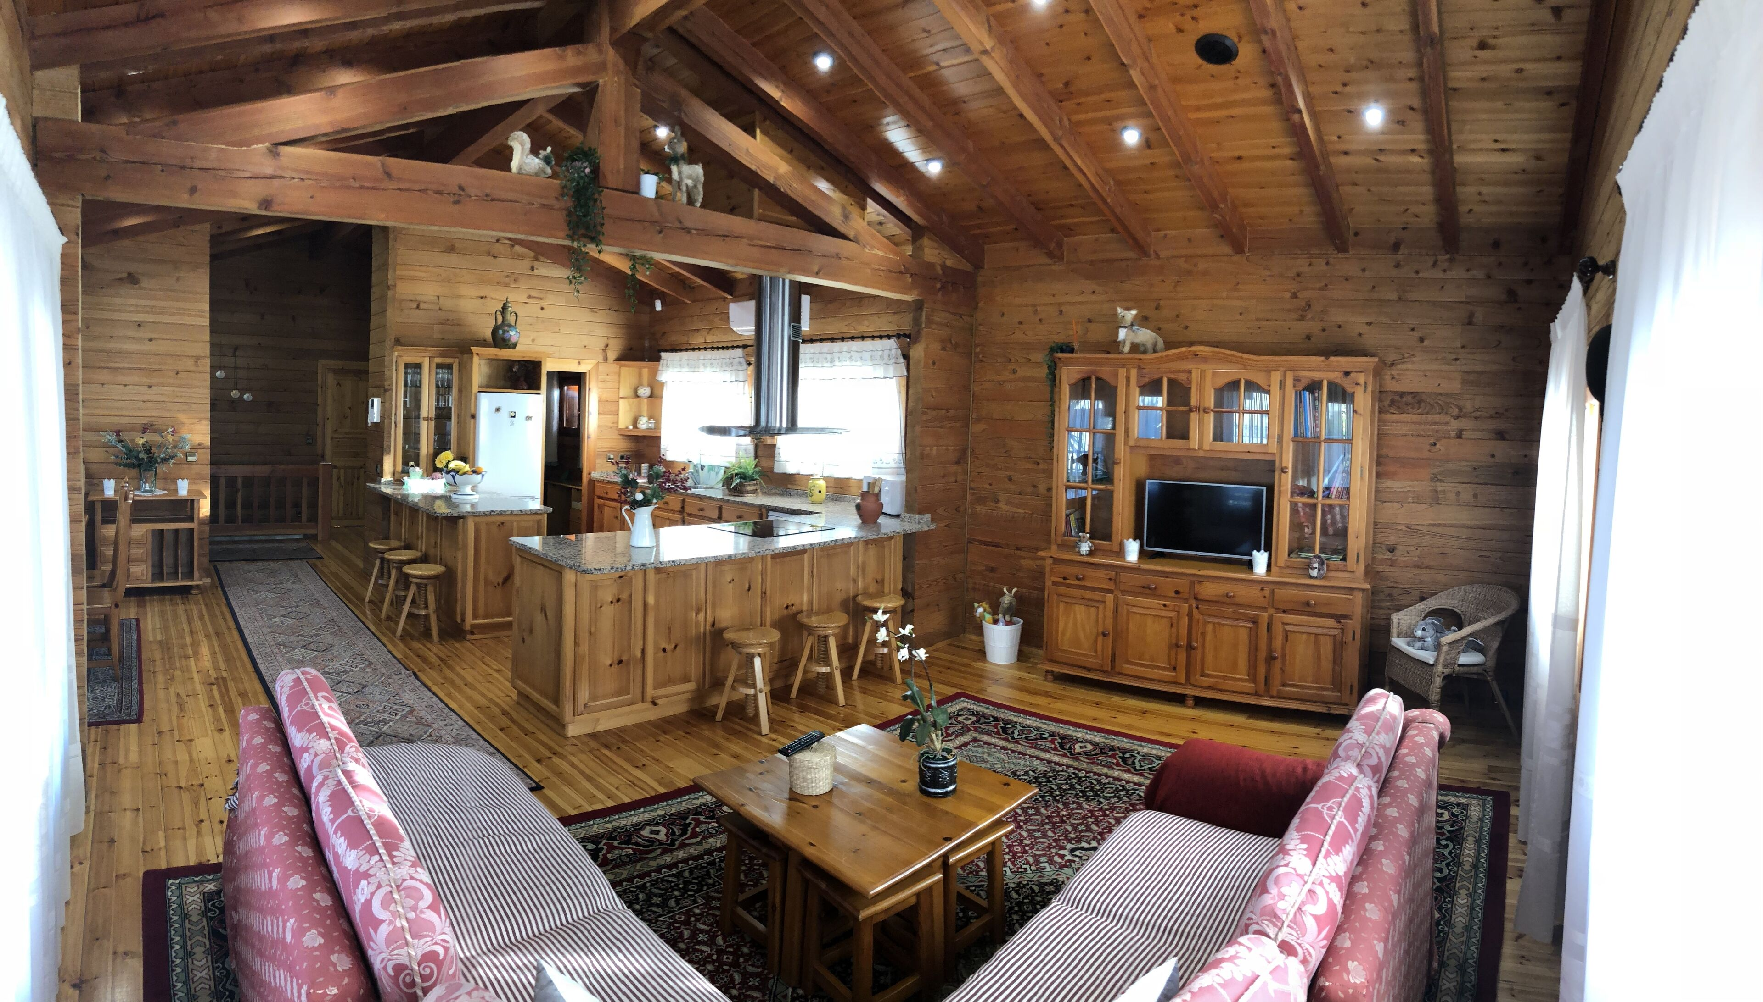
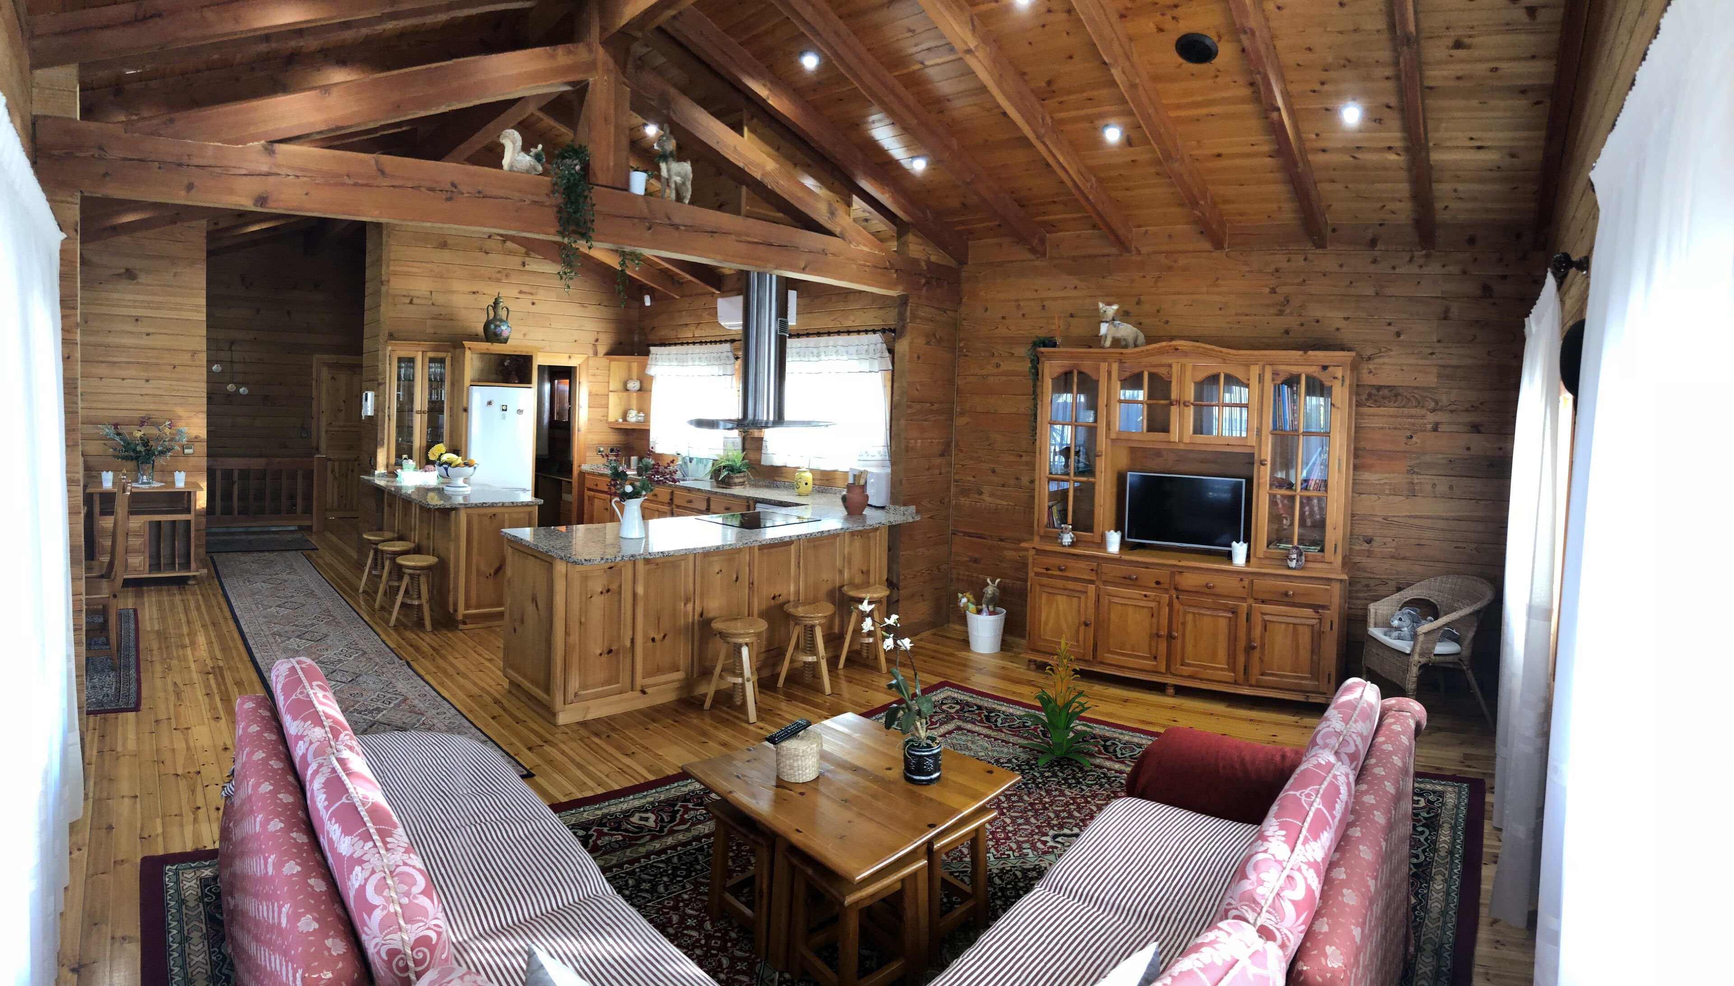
+ indoor plant [1017,634,1104,768]
